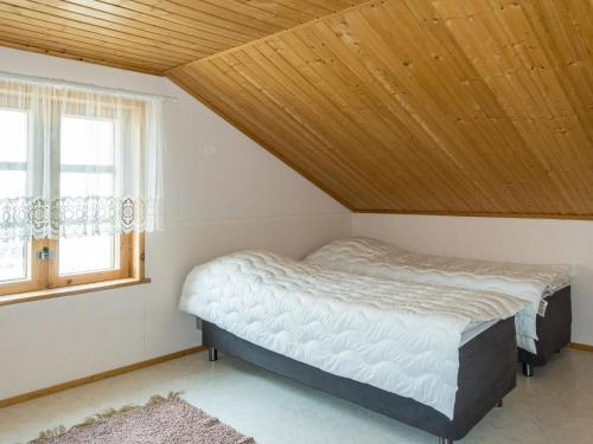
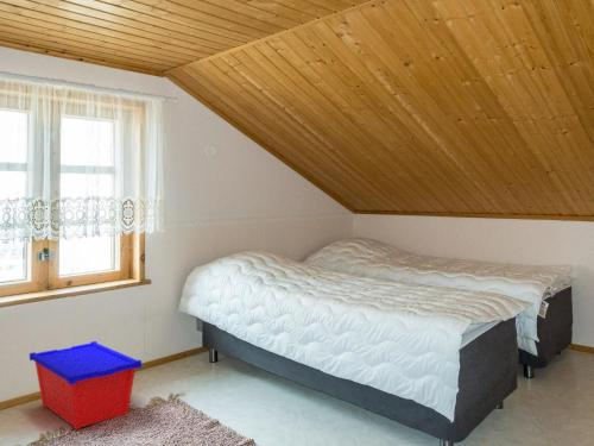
+ storage bin [29,340,143,432]
